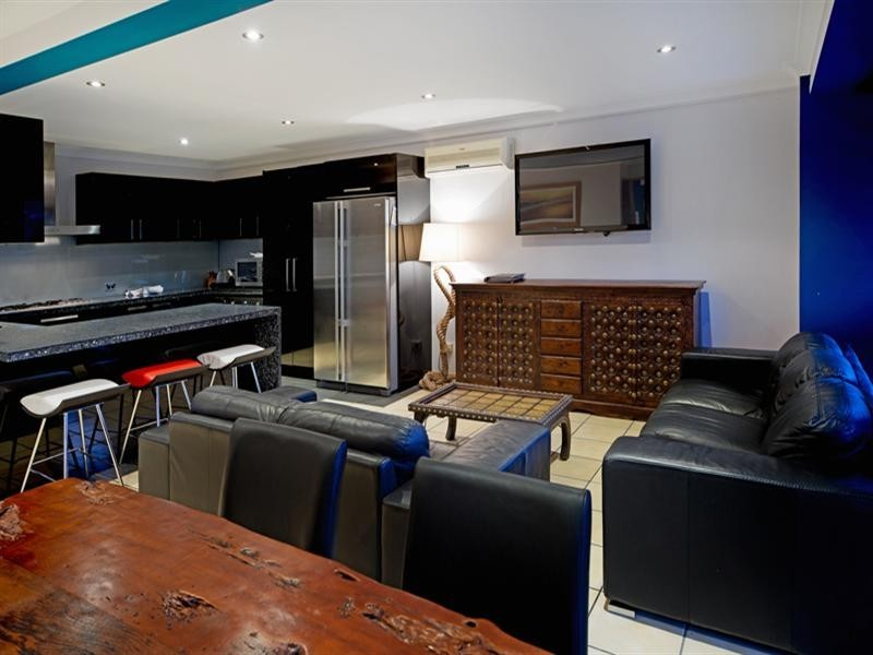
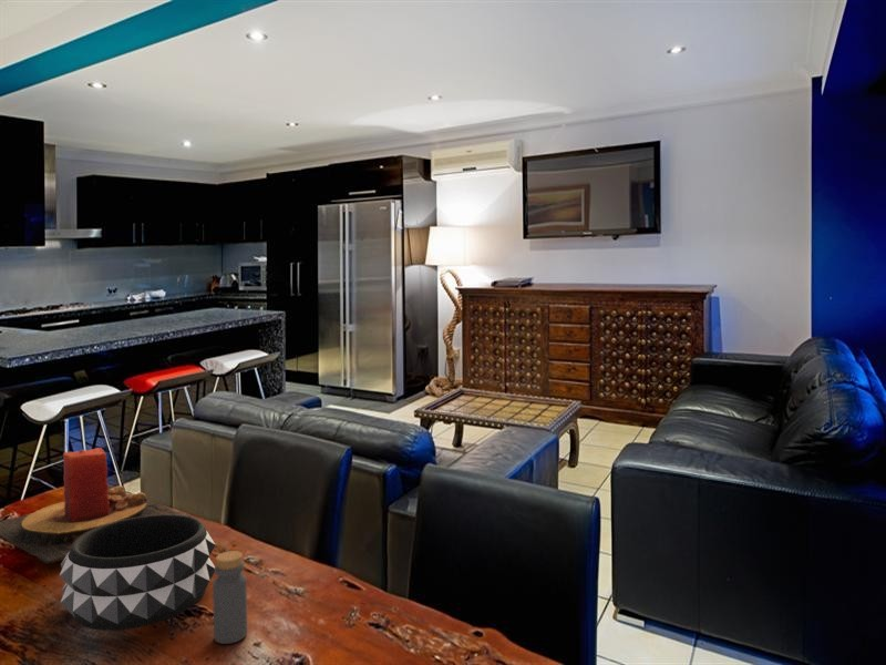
+ candle [0,447,193,565]
+ decorative bowl [59,514,217,632]
+ bottle [212,550,248,645]
